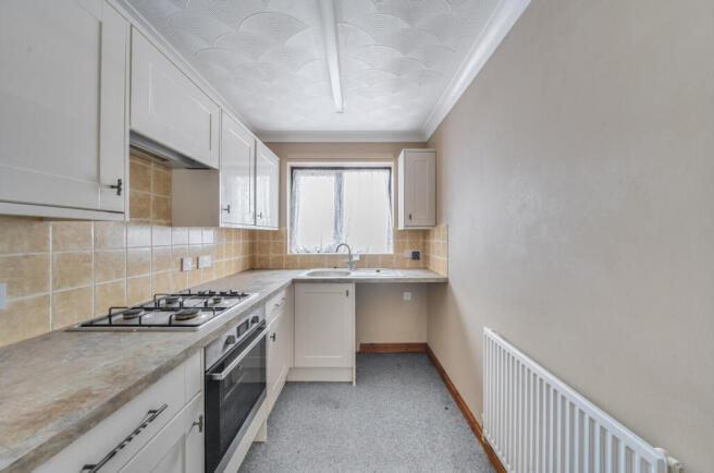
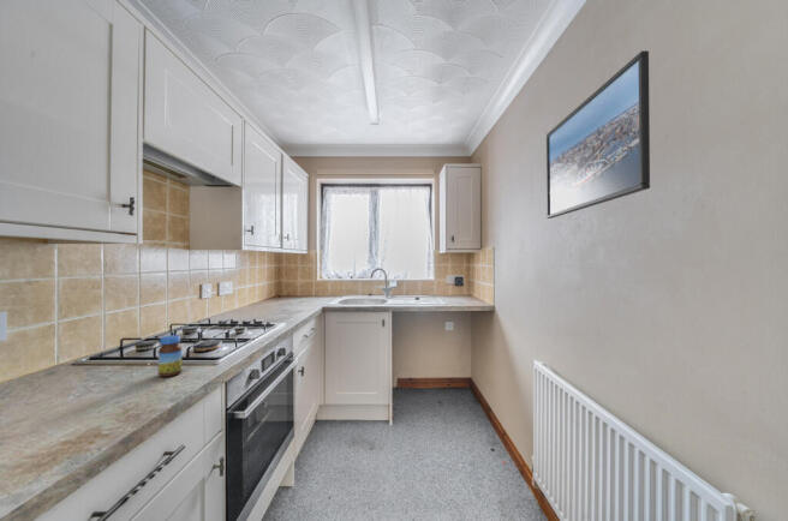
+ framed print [545,49,651,220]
+ jar [157,334,183,378]
